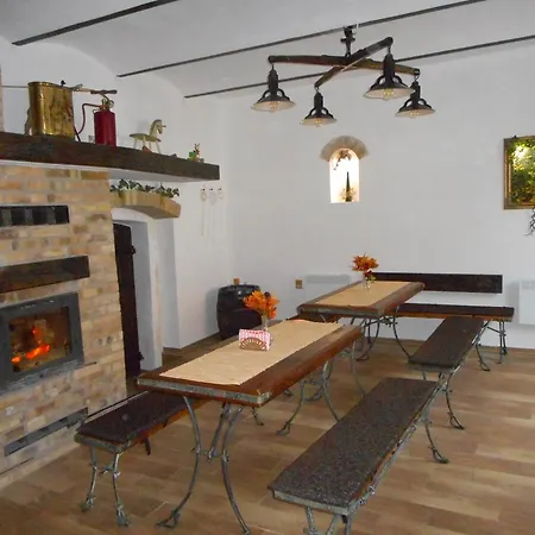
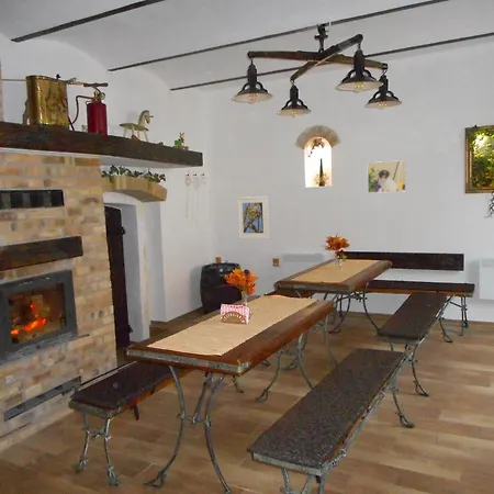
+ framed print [236,195,270,239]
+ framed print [367,159,407,194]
